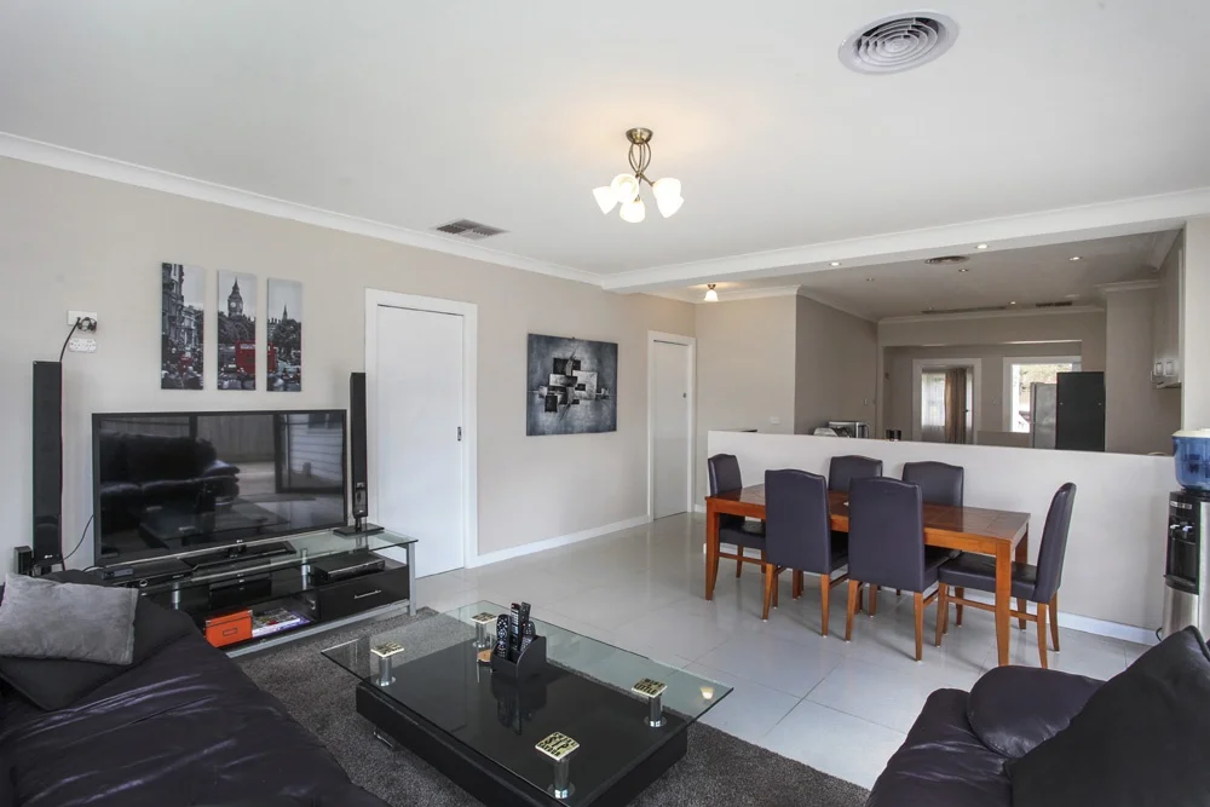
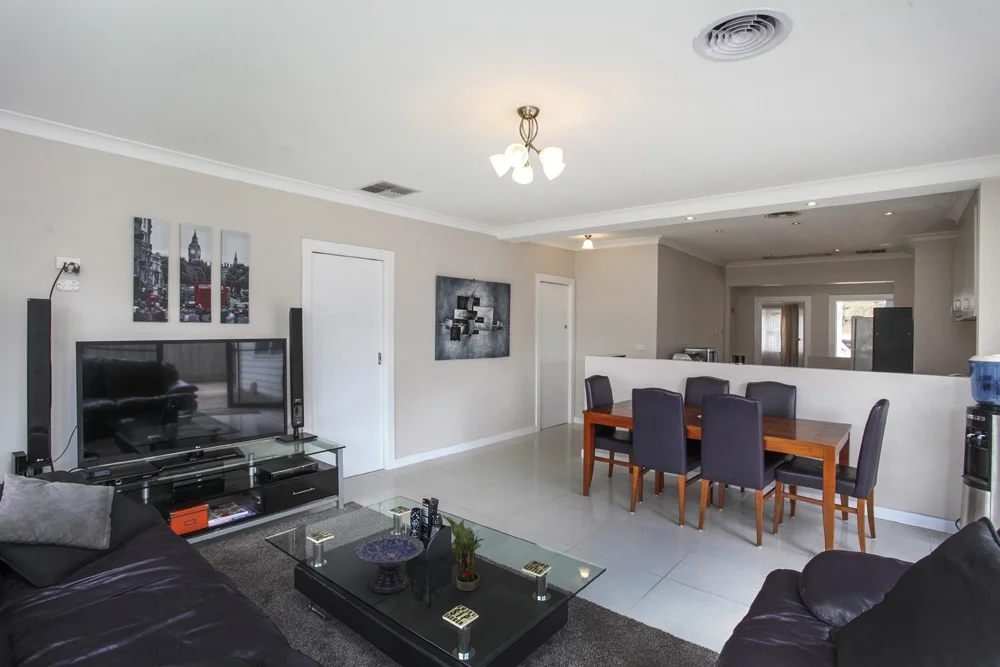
+ decorative bowl [353,533,425,595]
+ potted plant [441,513,485,592]
